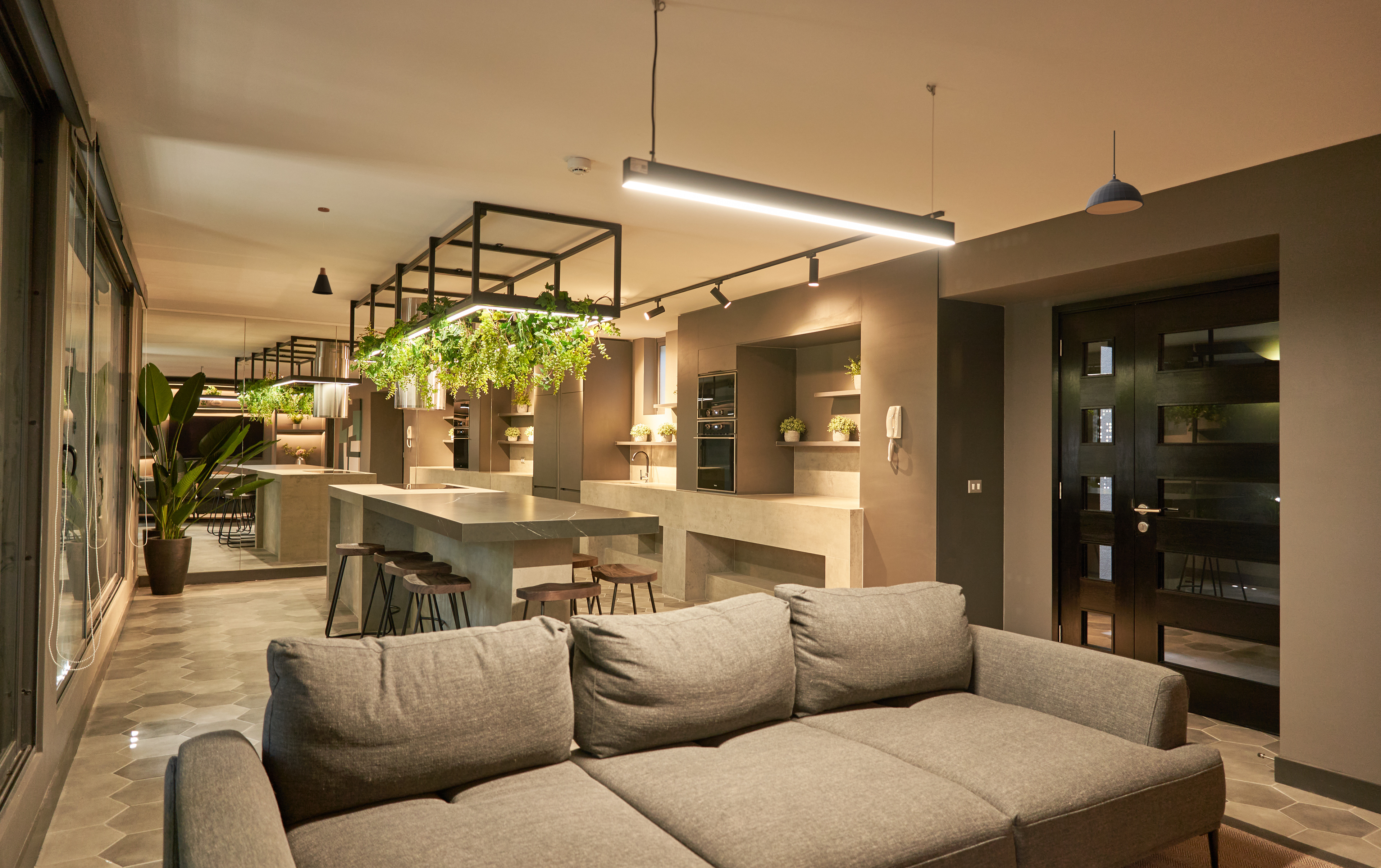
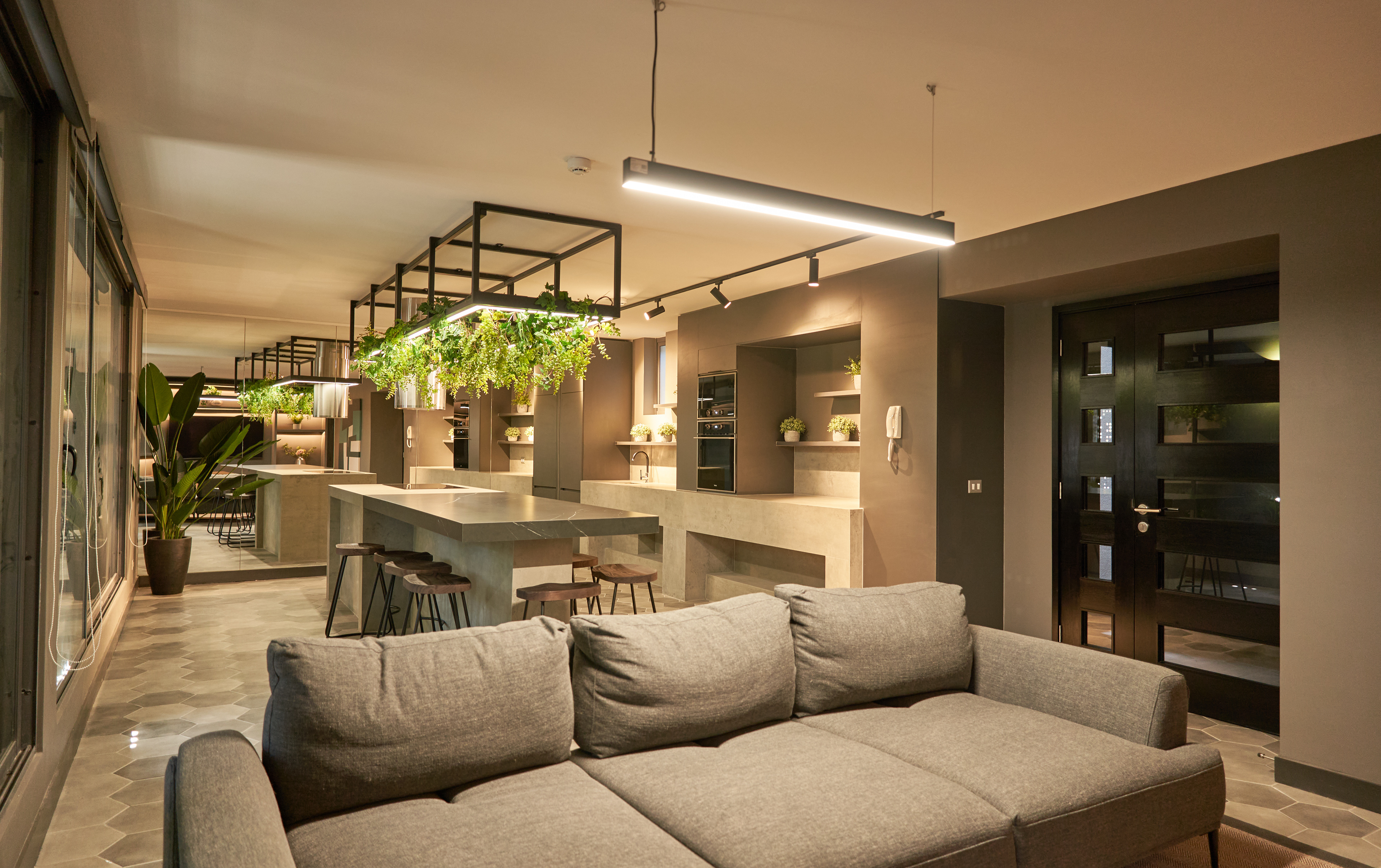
- pendant lamp [311,207,333,295]
- pendant light [1085,130,1144,215]
